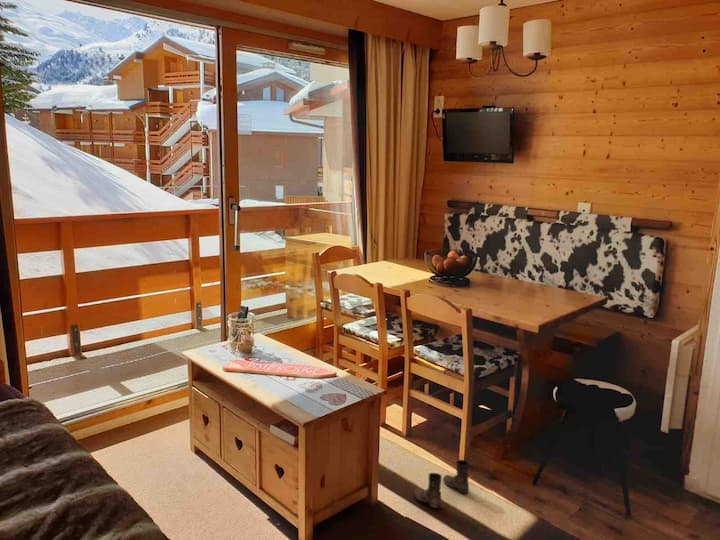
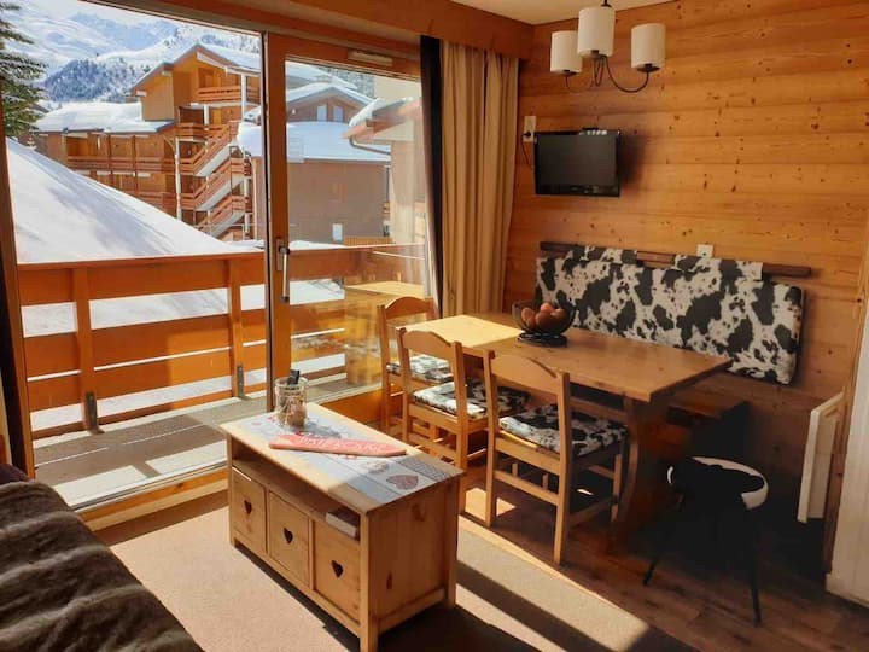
- boots [412,459,471,509]
